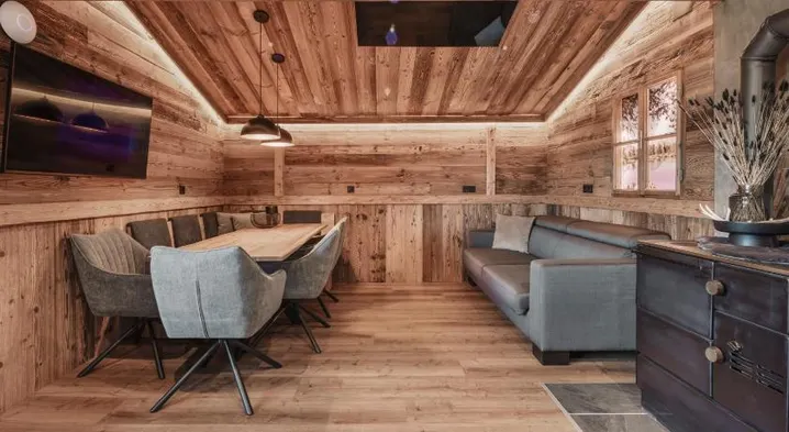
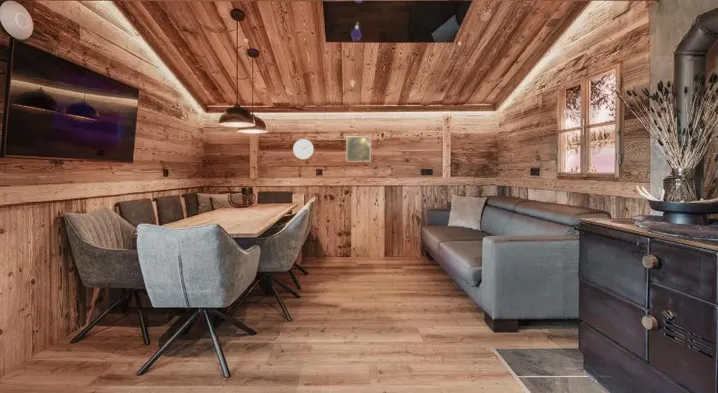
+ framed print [345,136,372,163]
+ wall clock [292,138,315,161]
